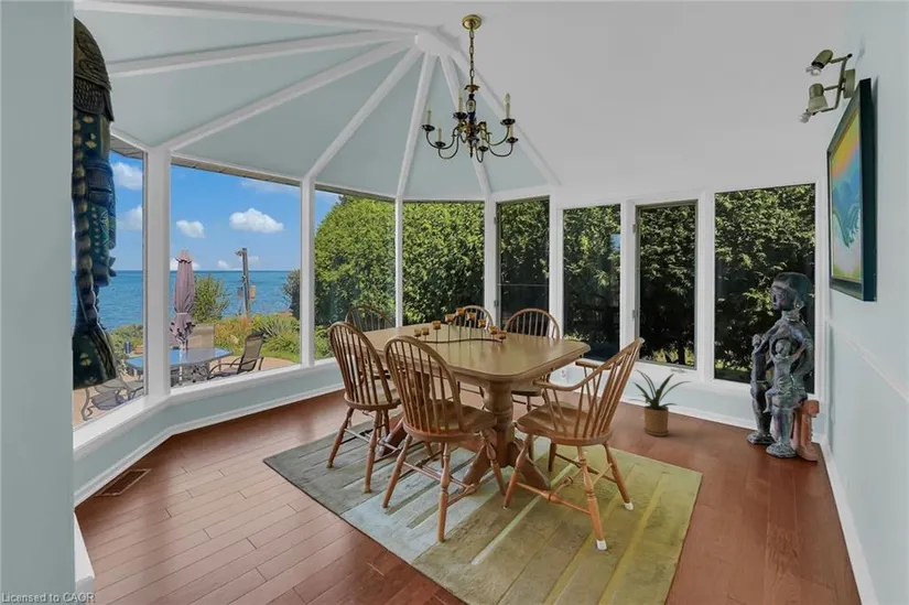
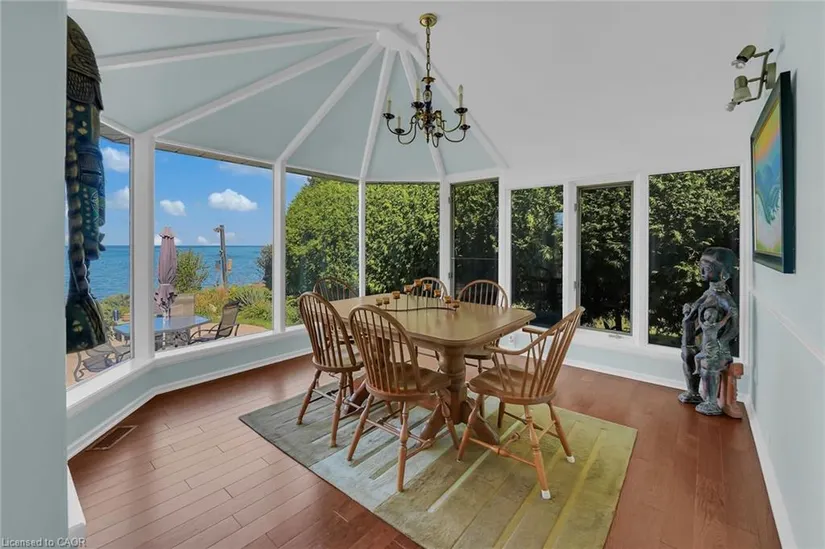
- house plant [629,367,692,437]
